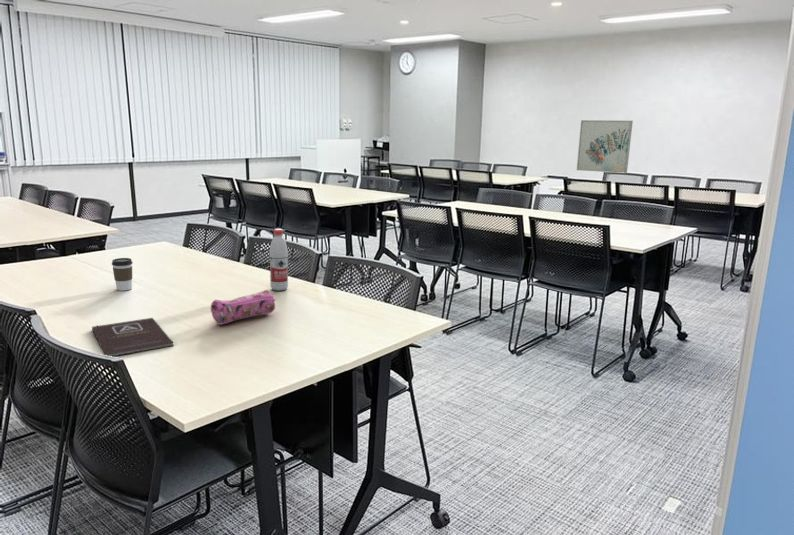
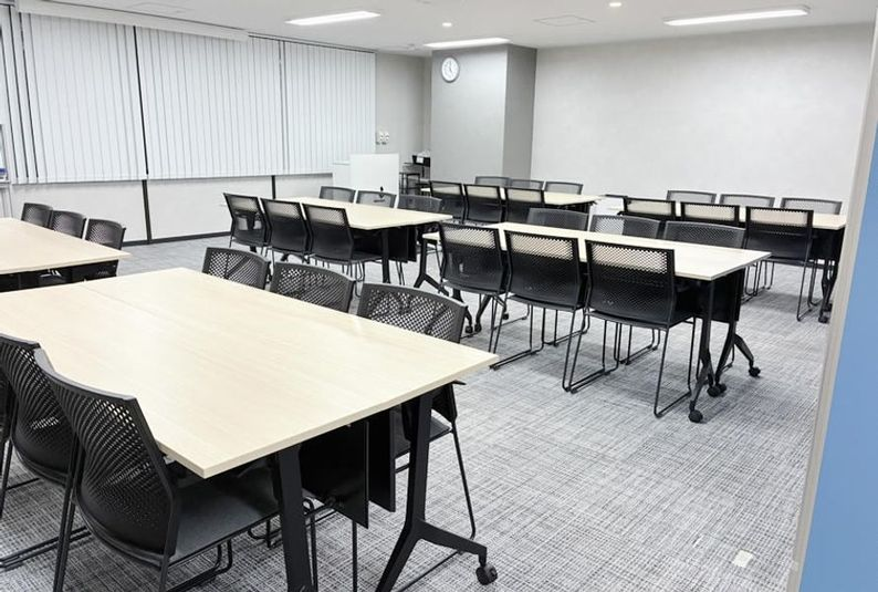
- wall art [576,119,634,174]
- pencil case [210,289,277,326]
- coffee cup [111,257,134,292]
- water bottle [269,228,289,292]
- book [91,317,175,357]
